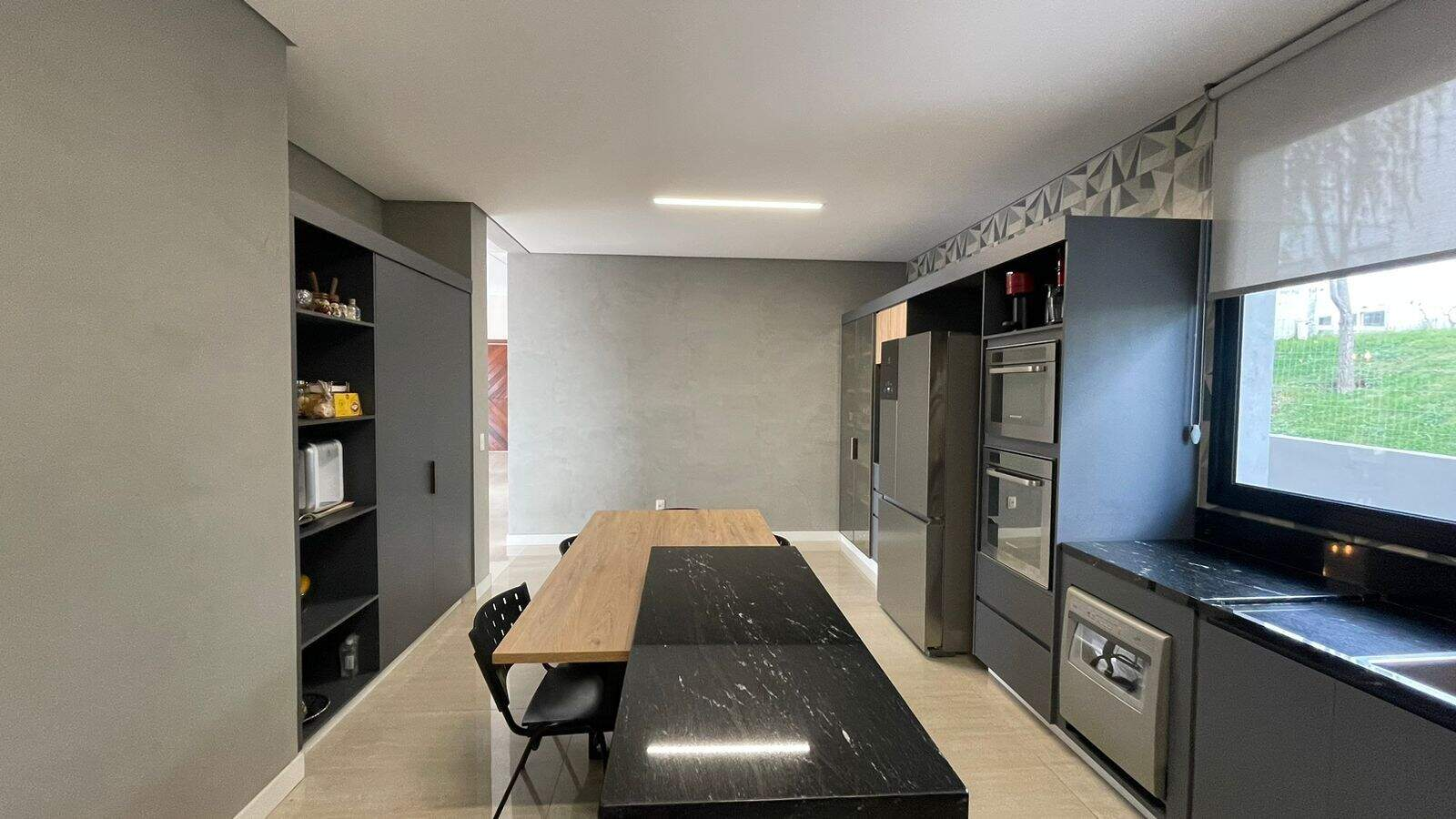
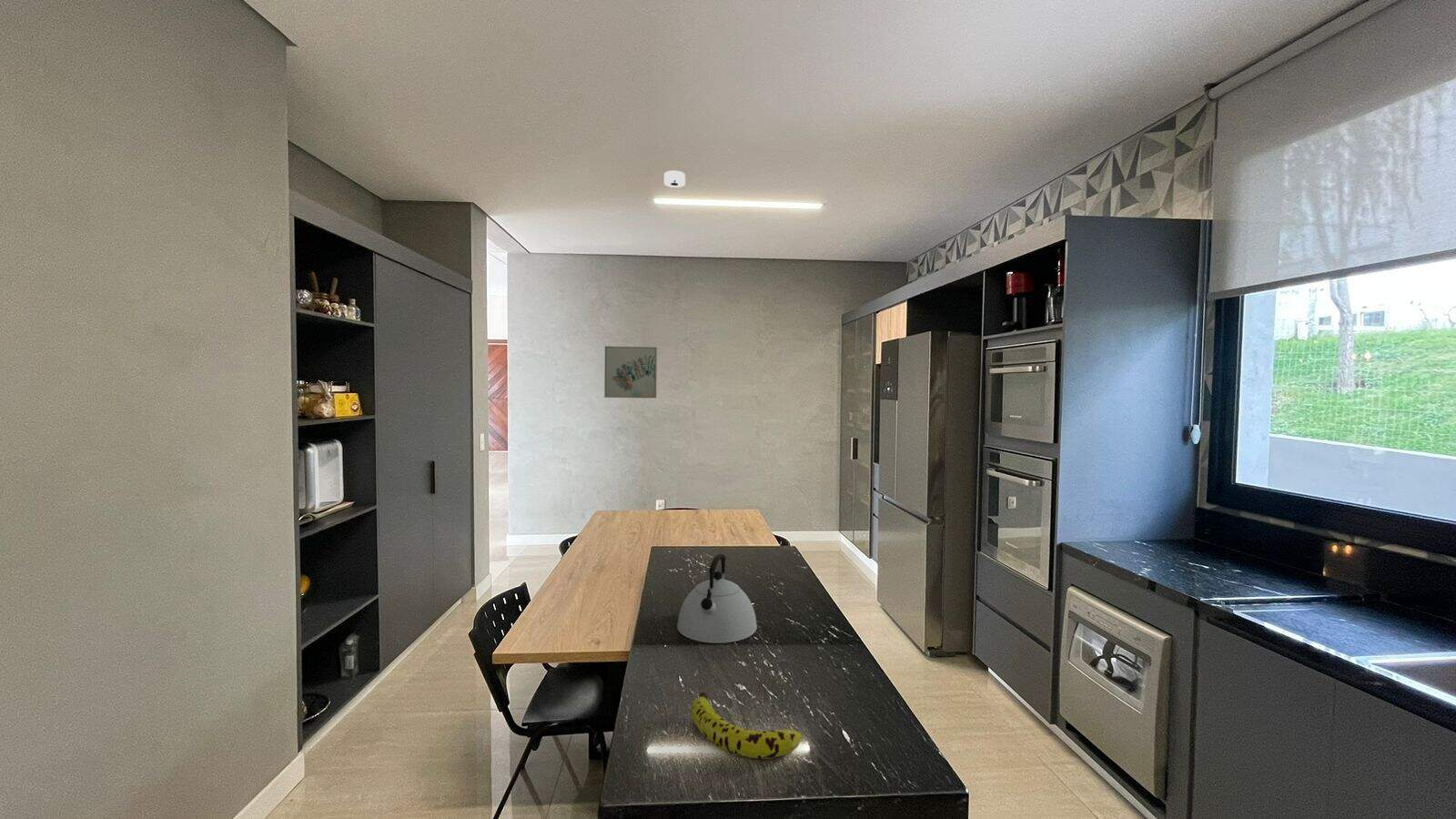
+ kettle [676,553,758,644]
+ smoke detector [663,170,686,188]
+ wall art [603,345,658,399]
+ fruit [690,692,803,760]
